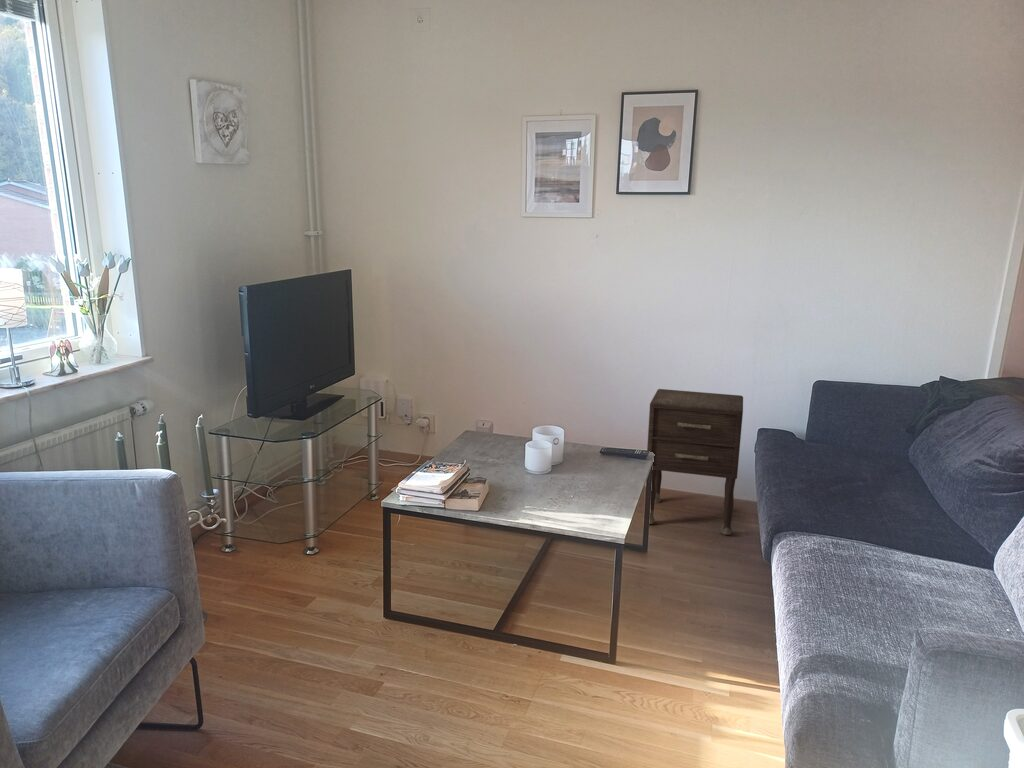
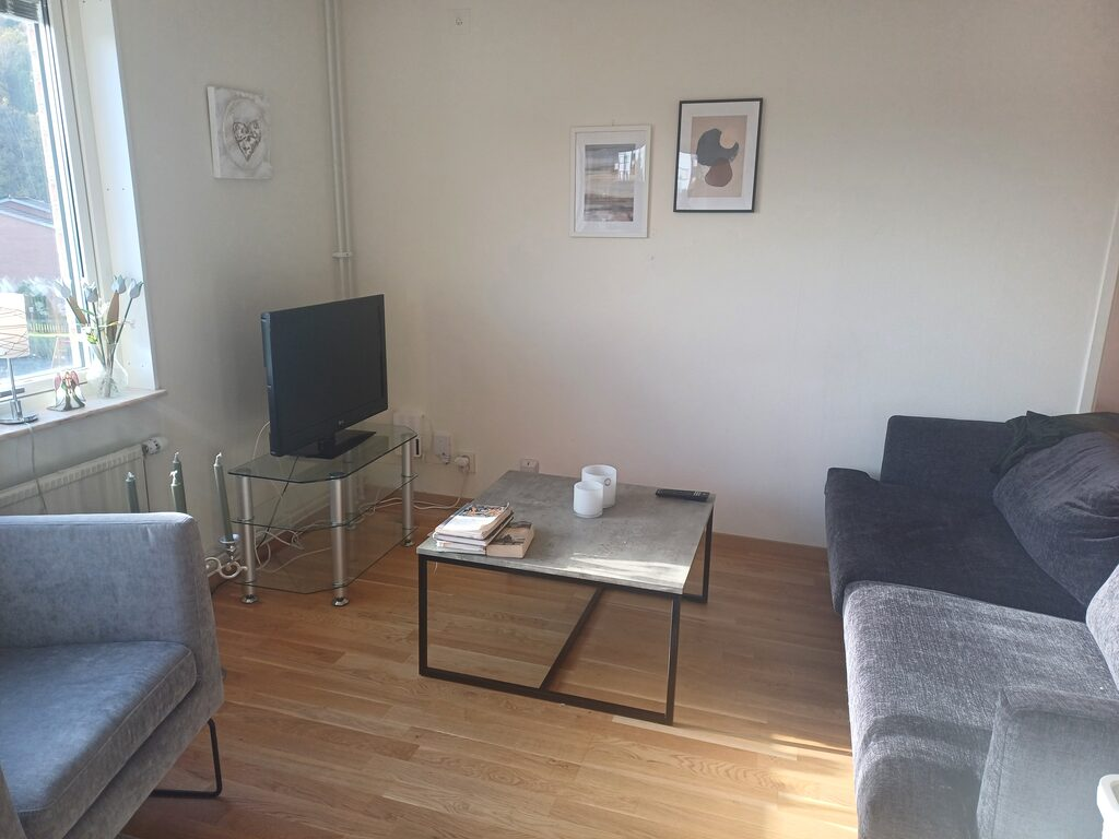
- nightstand [646,388,744,536]
